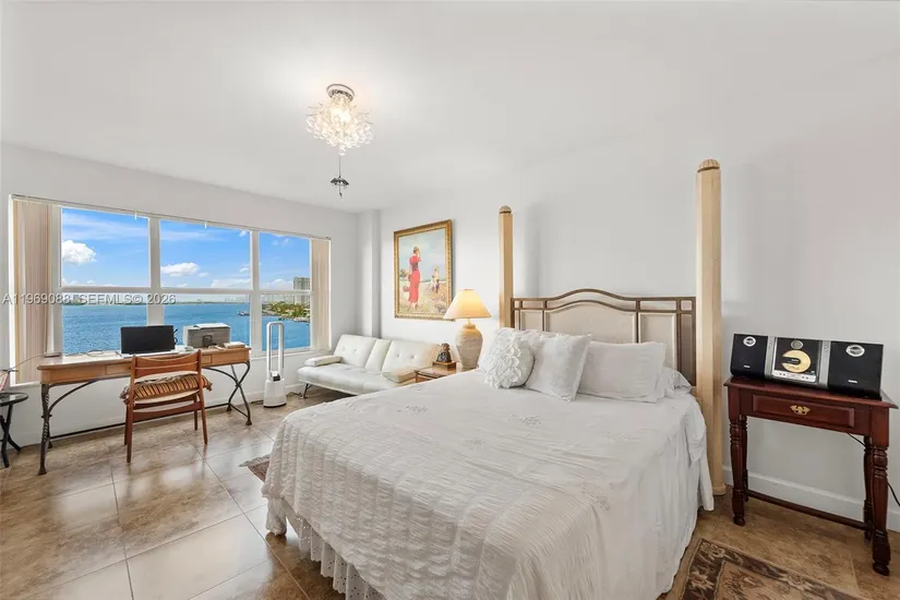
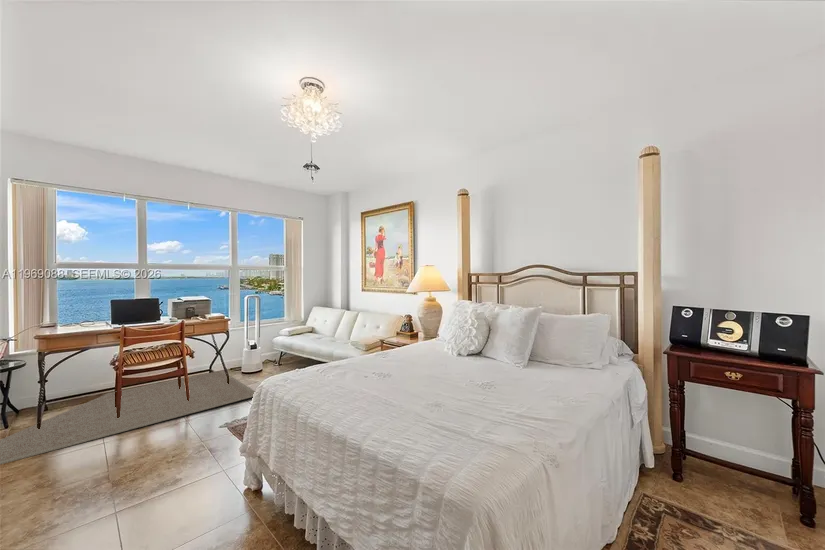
+ rug [0,370,256,465]
